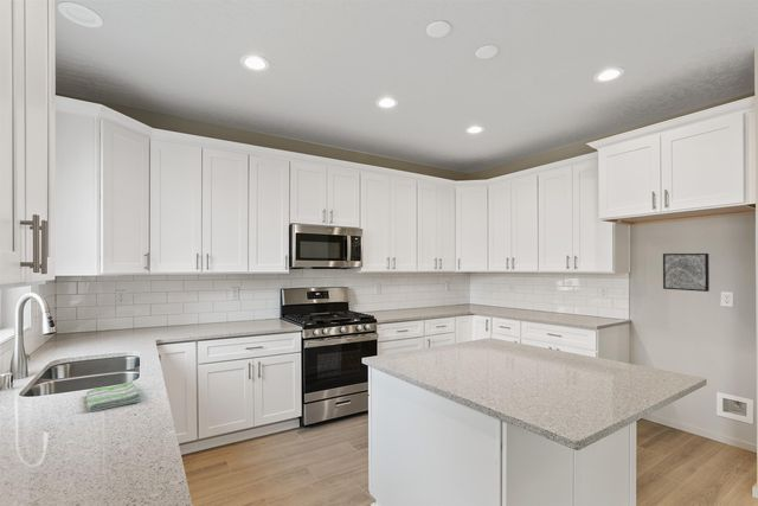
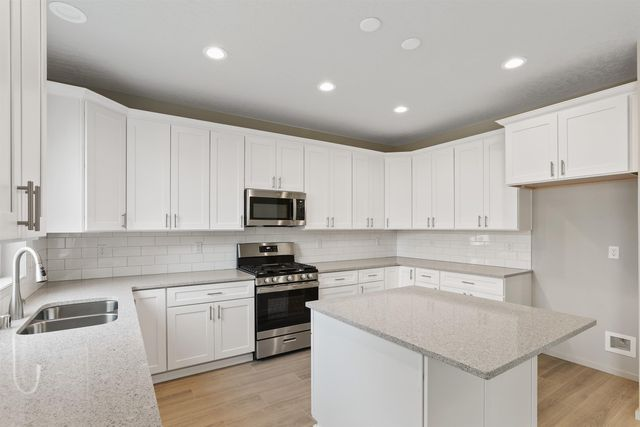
- wall art [662,252,711,293]
- dish towel [85,380,143,412]
